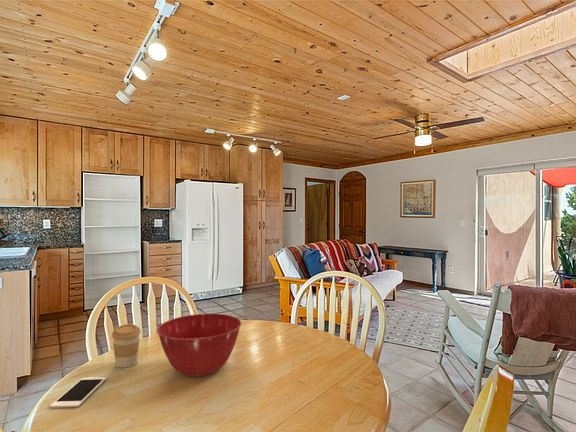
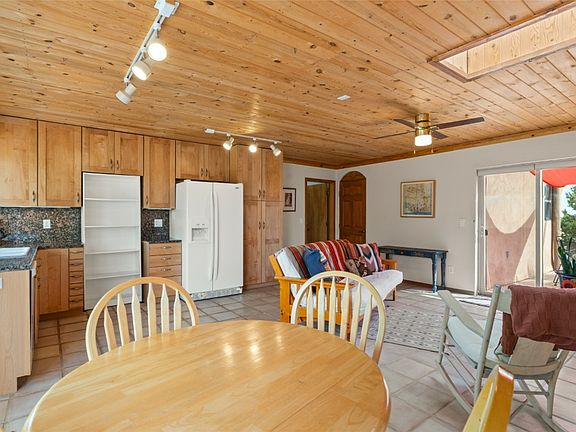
- coffee cup [111,323,142,368]
- mixing bowl [156,313,242,378]
- cell phone [49,376,107,409]
